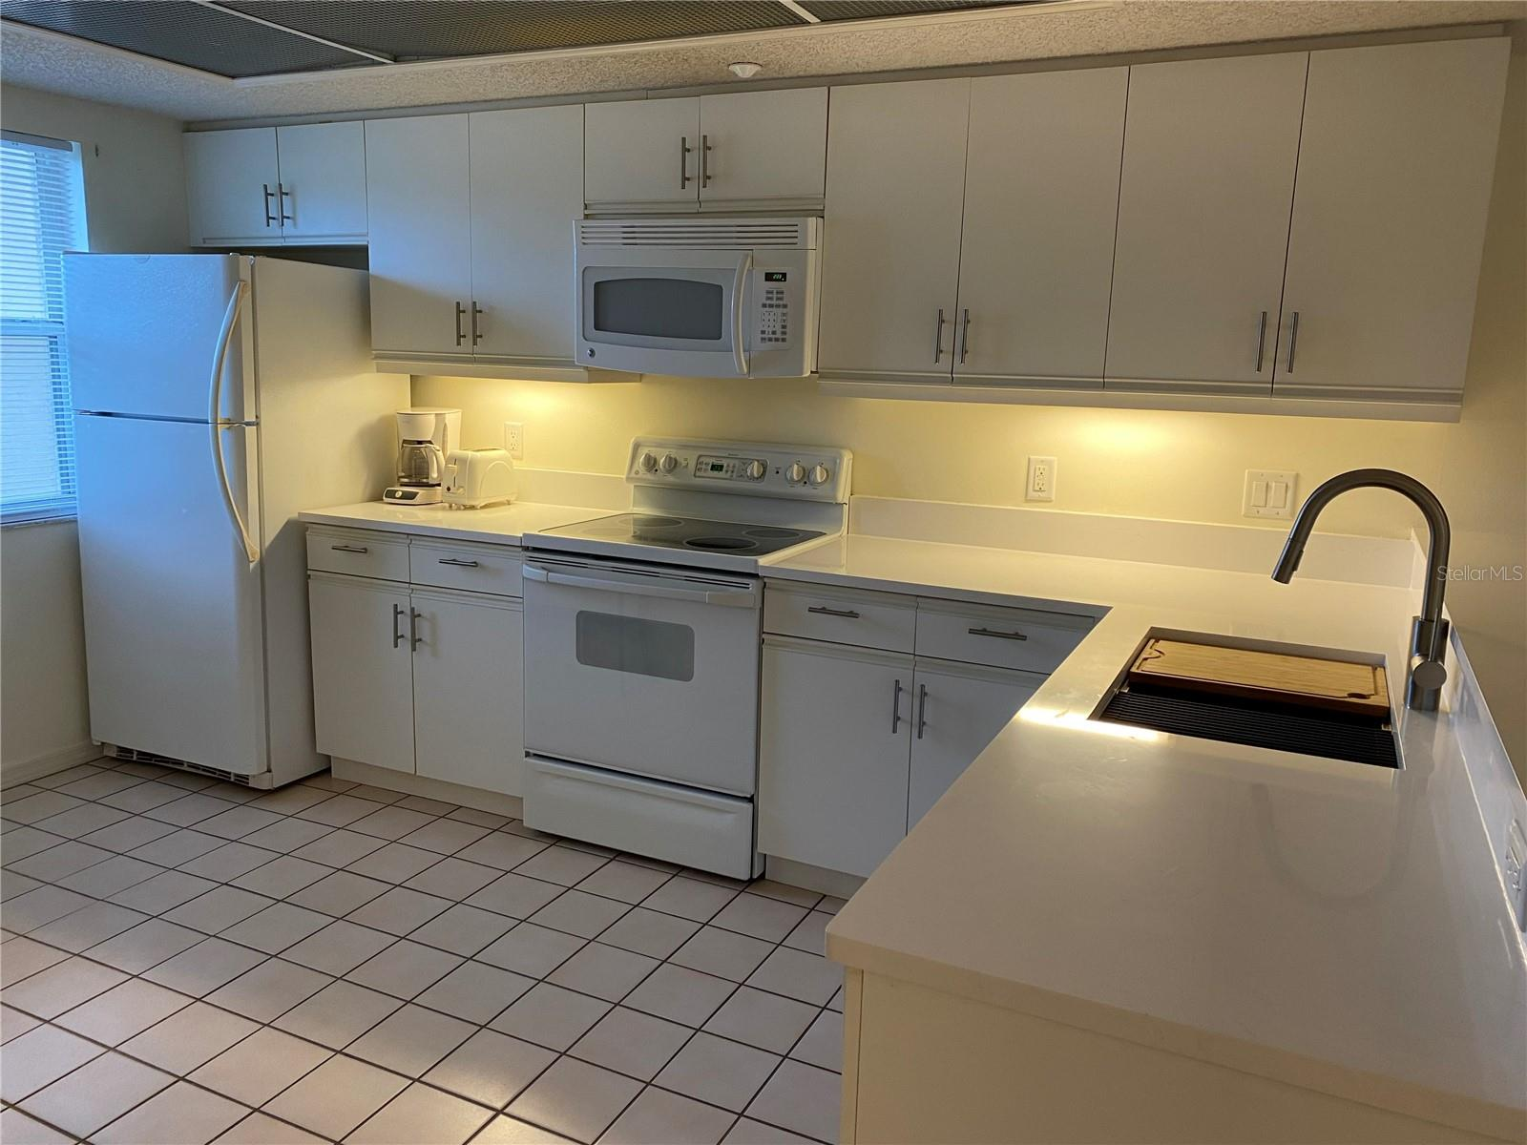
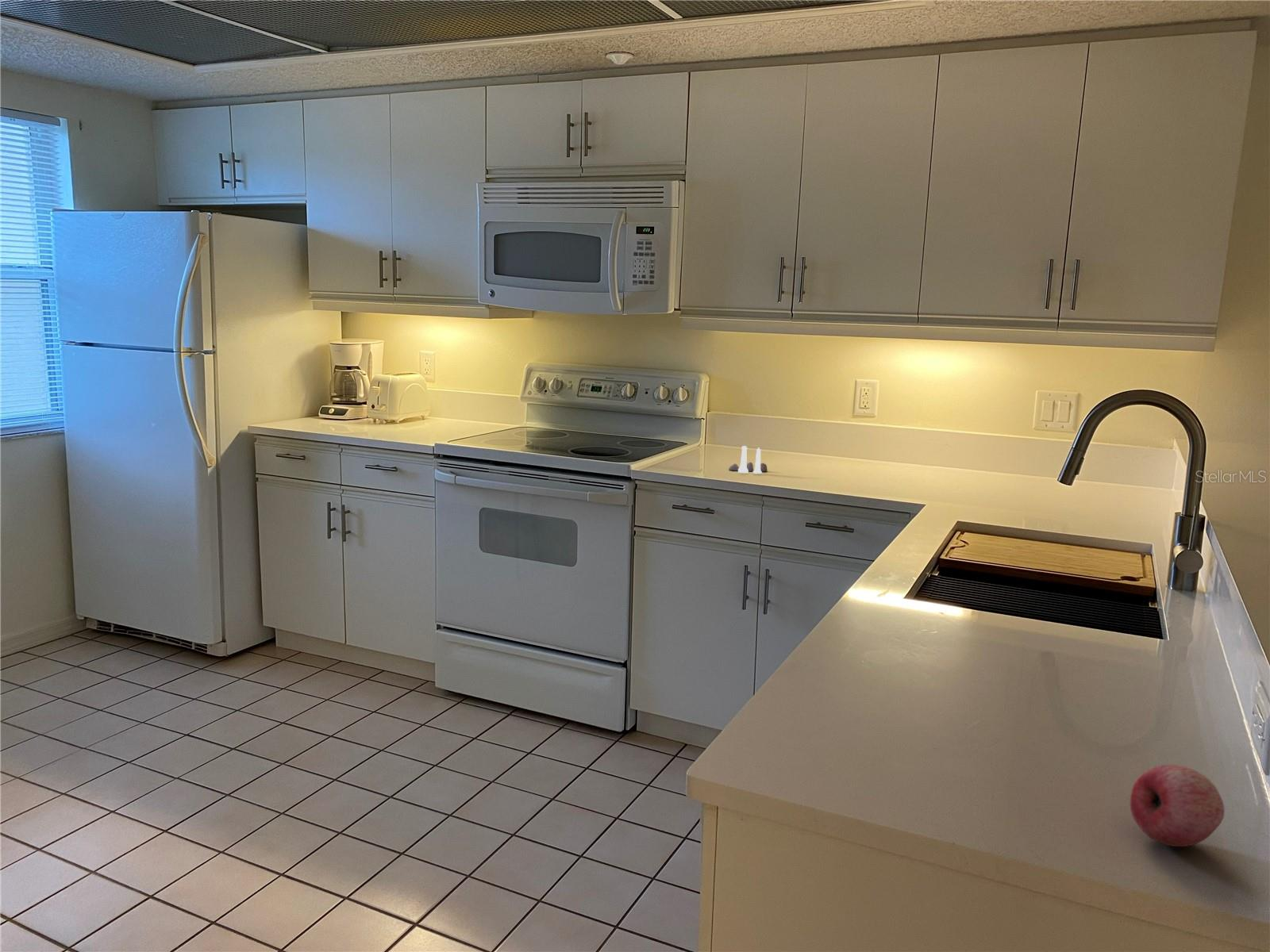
+ salt and pepper shaker set [728,445,768,474]
+ fruit [1130,764,1226,847]
